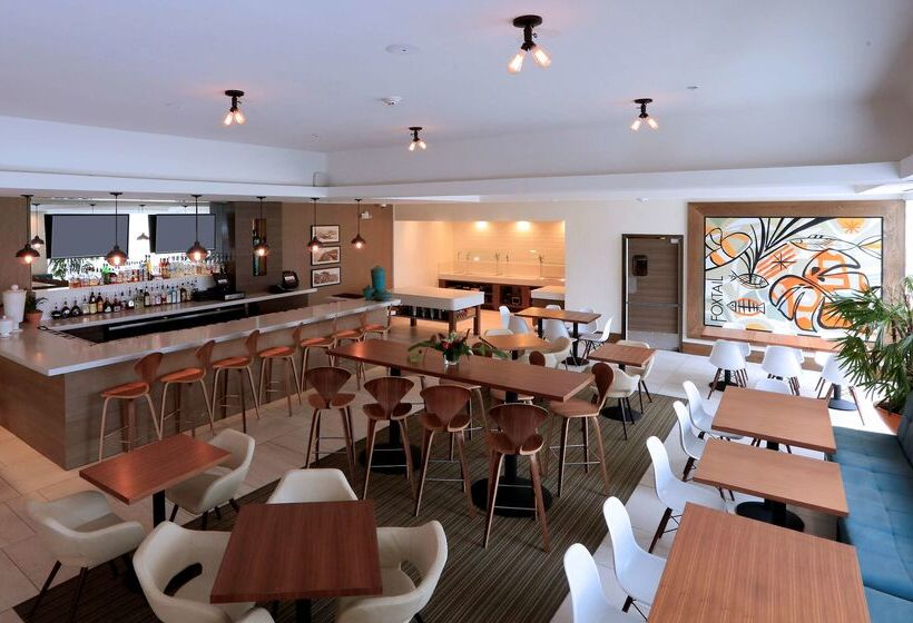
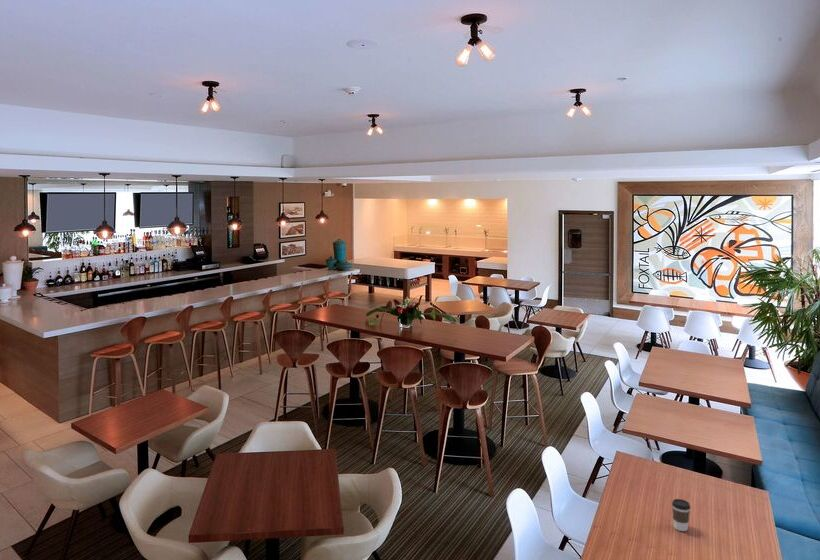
+ coffee cup [671,498,691,532]
